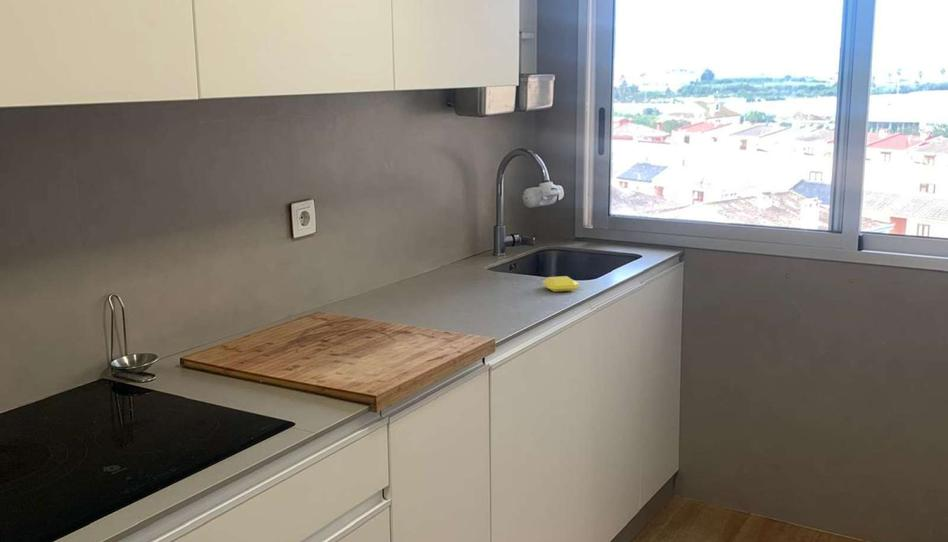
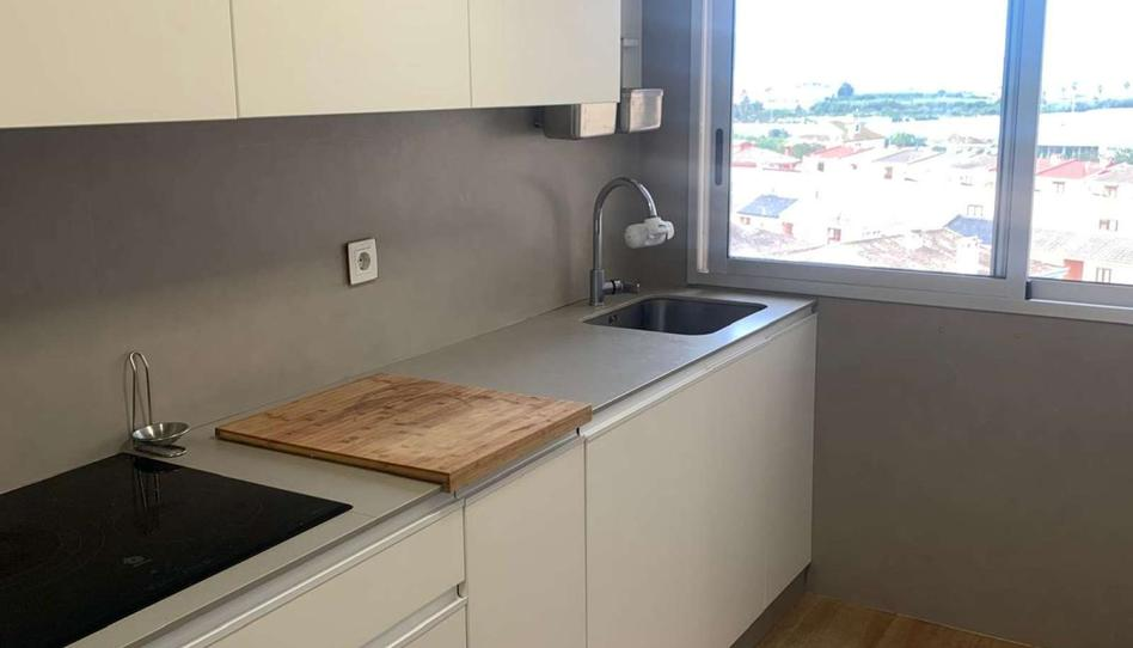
- soap bar [542,275,580,293]
